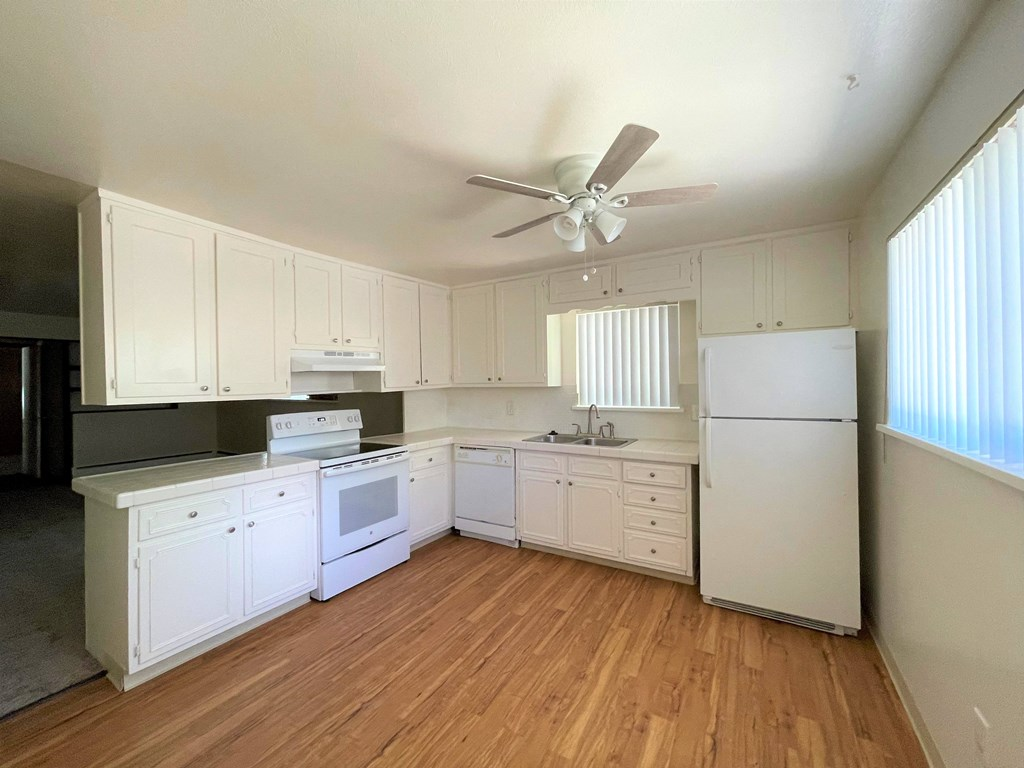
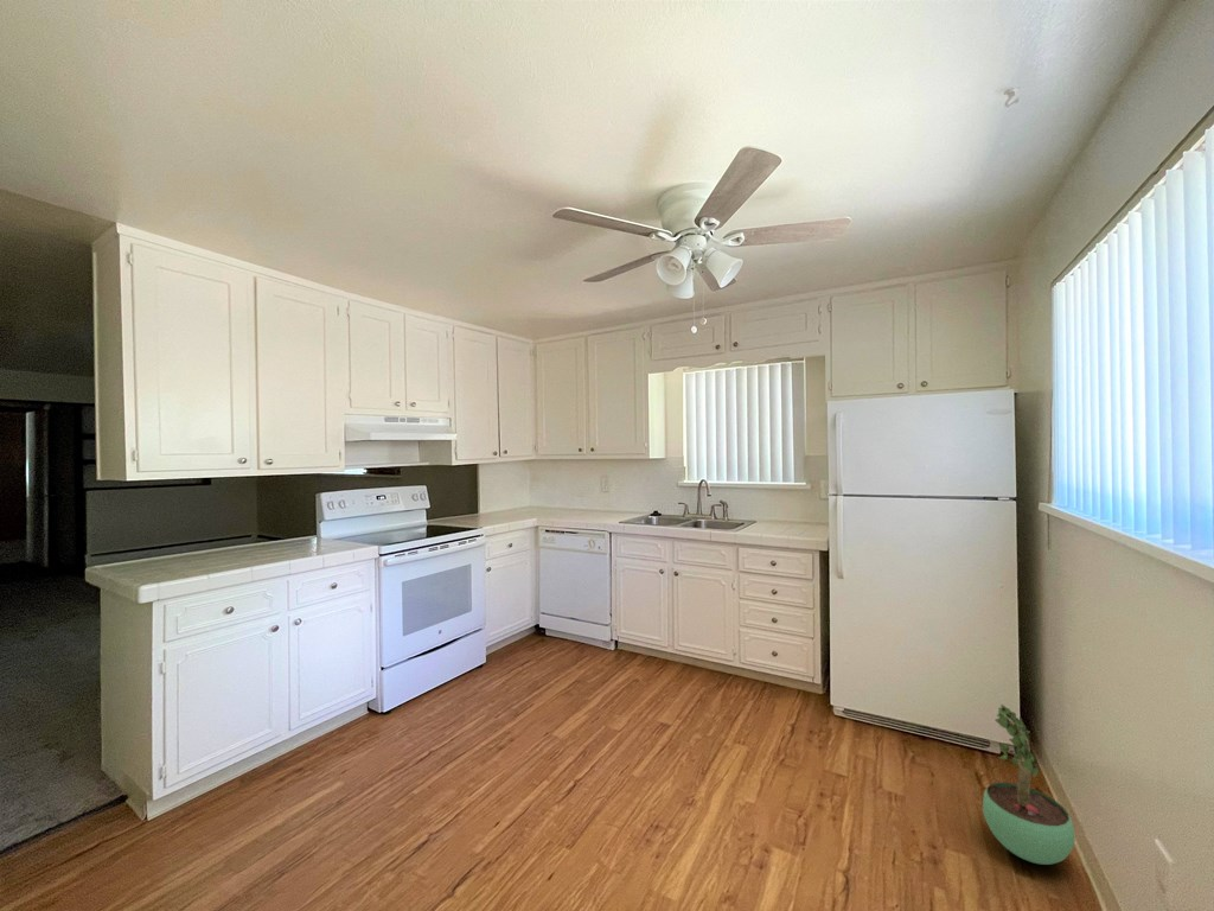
+ potted plant [982,703,1076,866]
